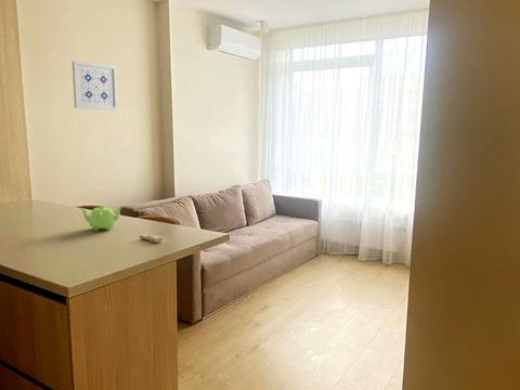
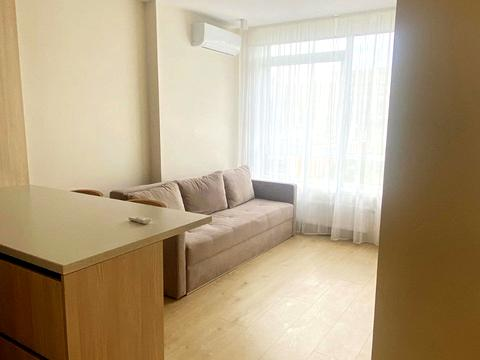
- teapot [79,204,125,232]
- wall art [72,60,119,112]
